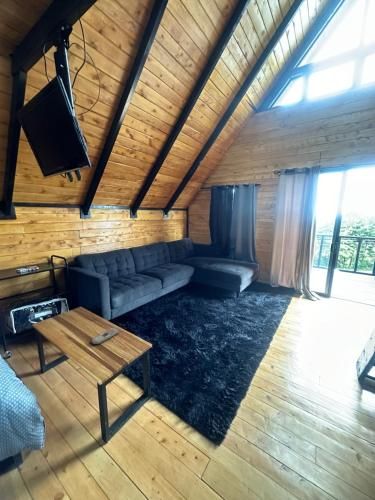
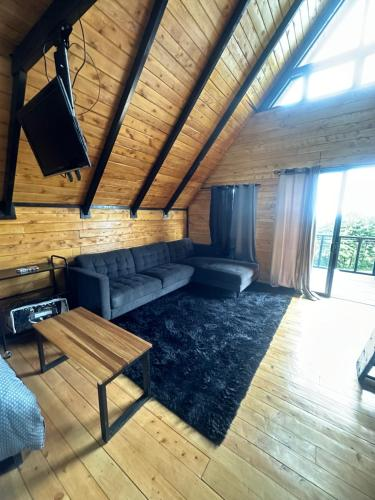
- remote control [91,327,120,345]
